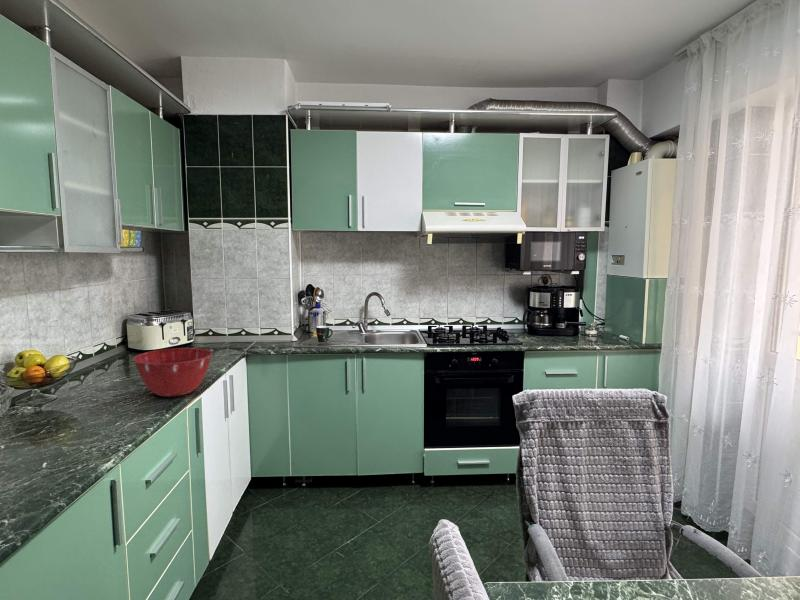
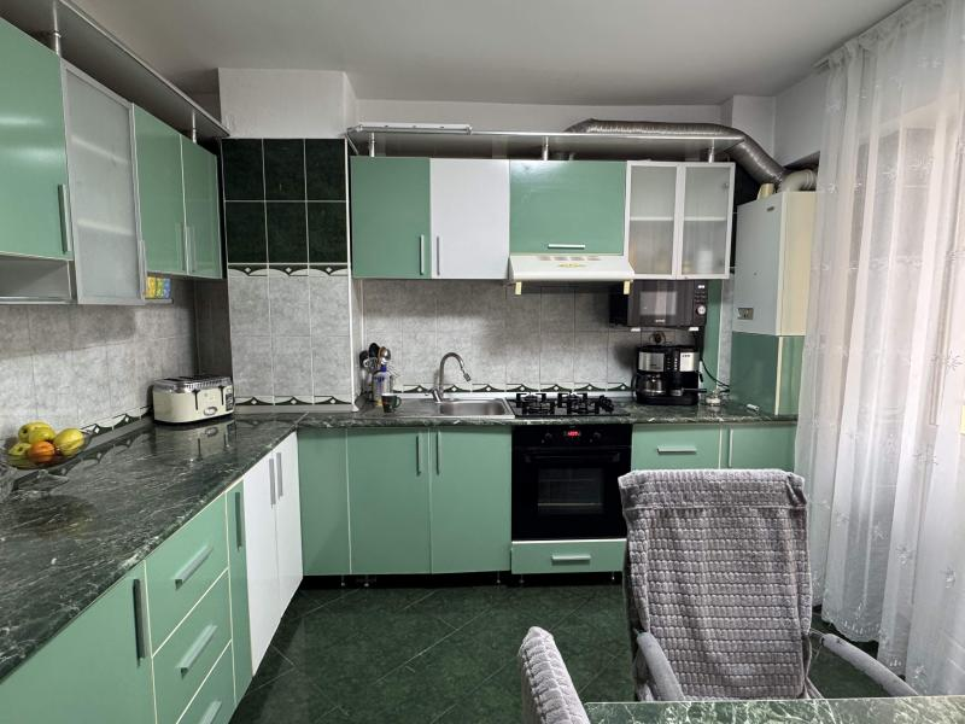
- mixing bowl [132,347,213,398]
